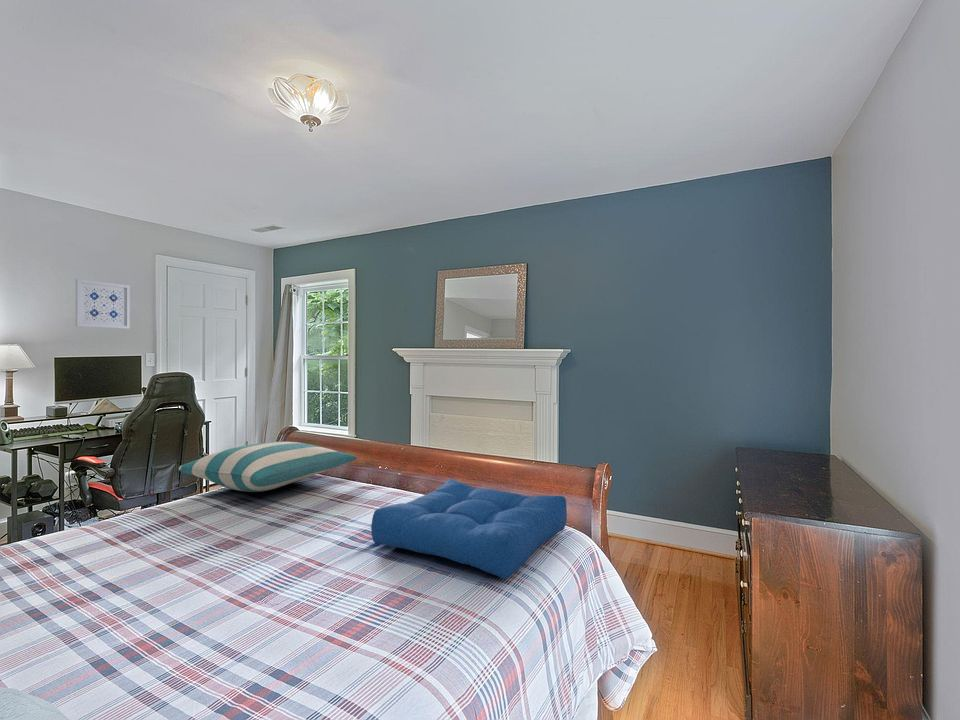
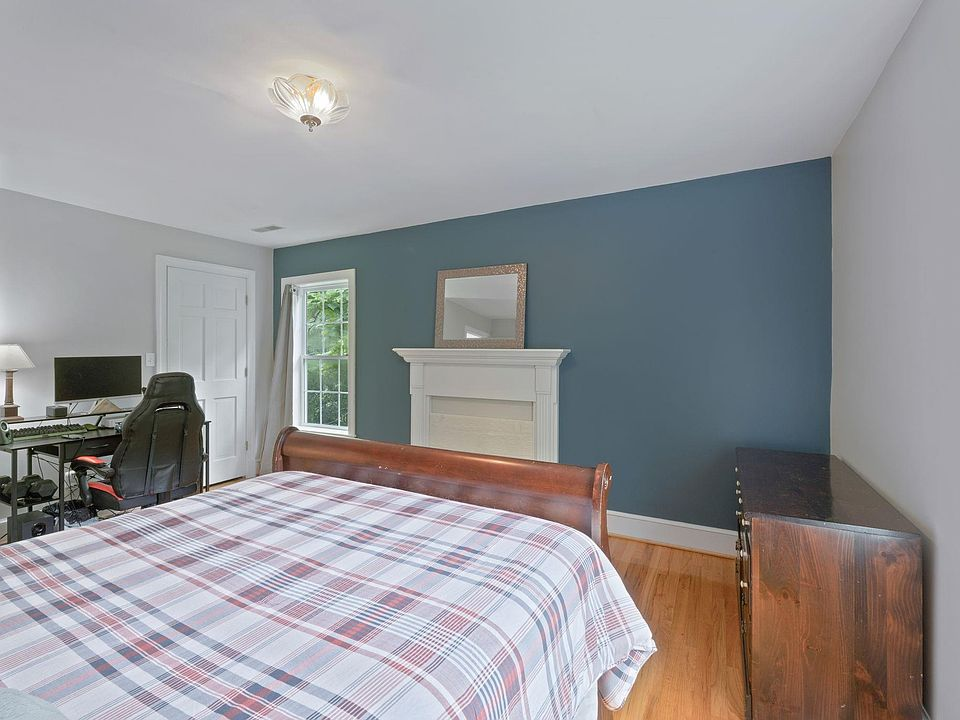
- seat cushion [370,478,568,580]
- pillow [178,440,358,493]
- wall art [75,278,131,330]
